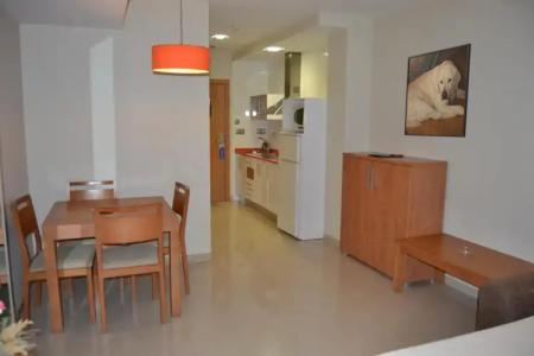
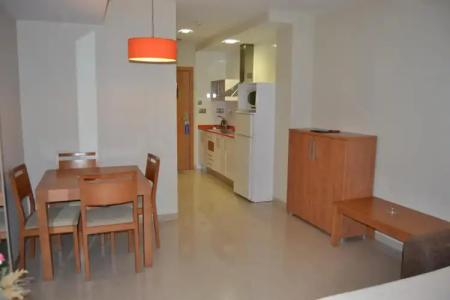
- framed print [403,43,472,139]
